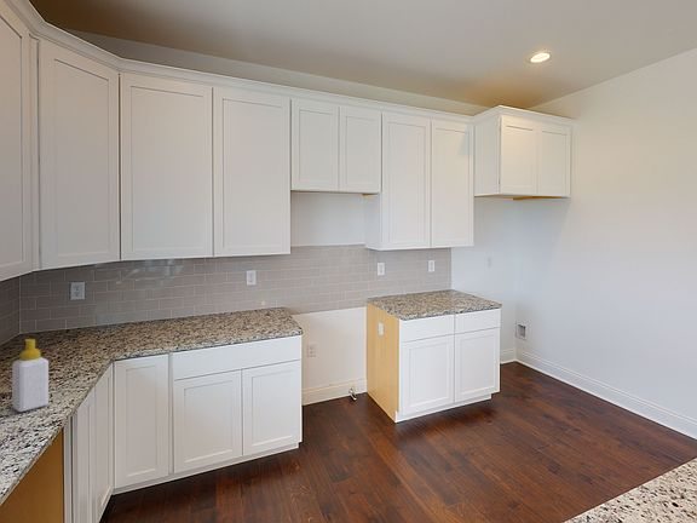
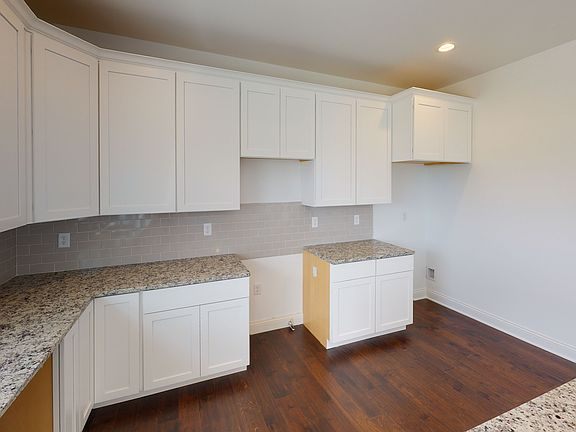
- soap bottle [11,338,50,413]
